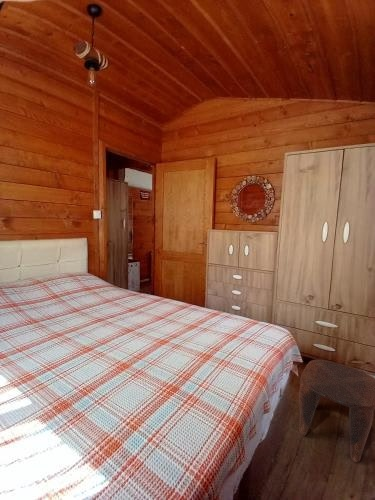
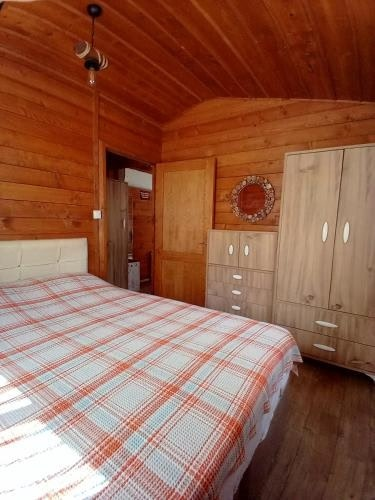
- stool [298,359,375,463]
